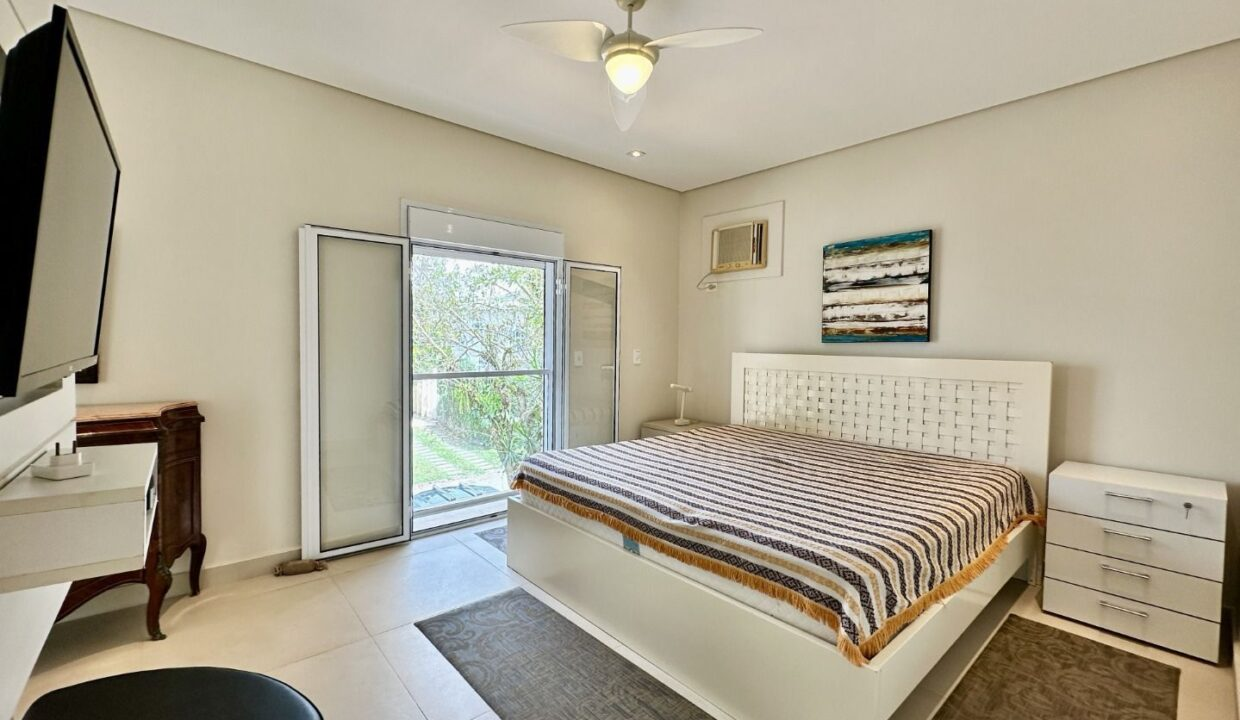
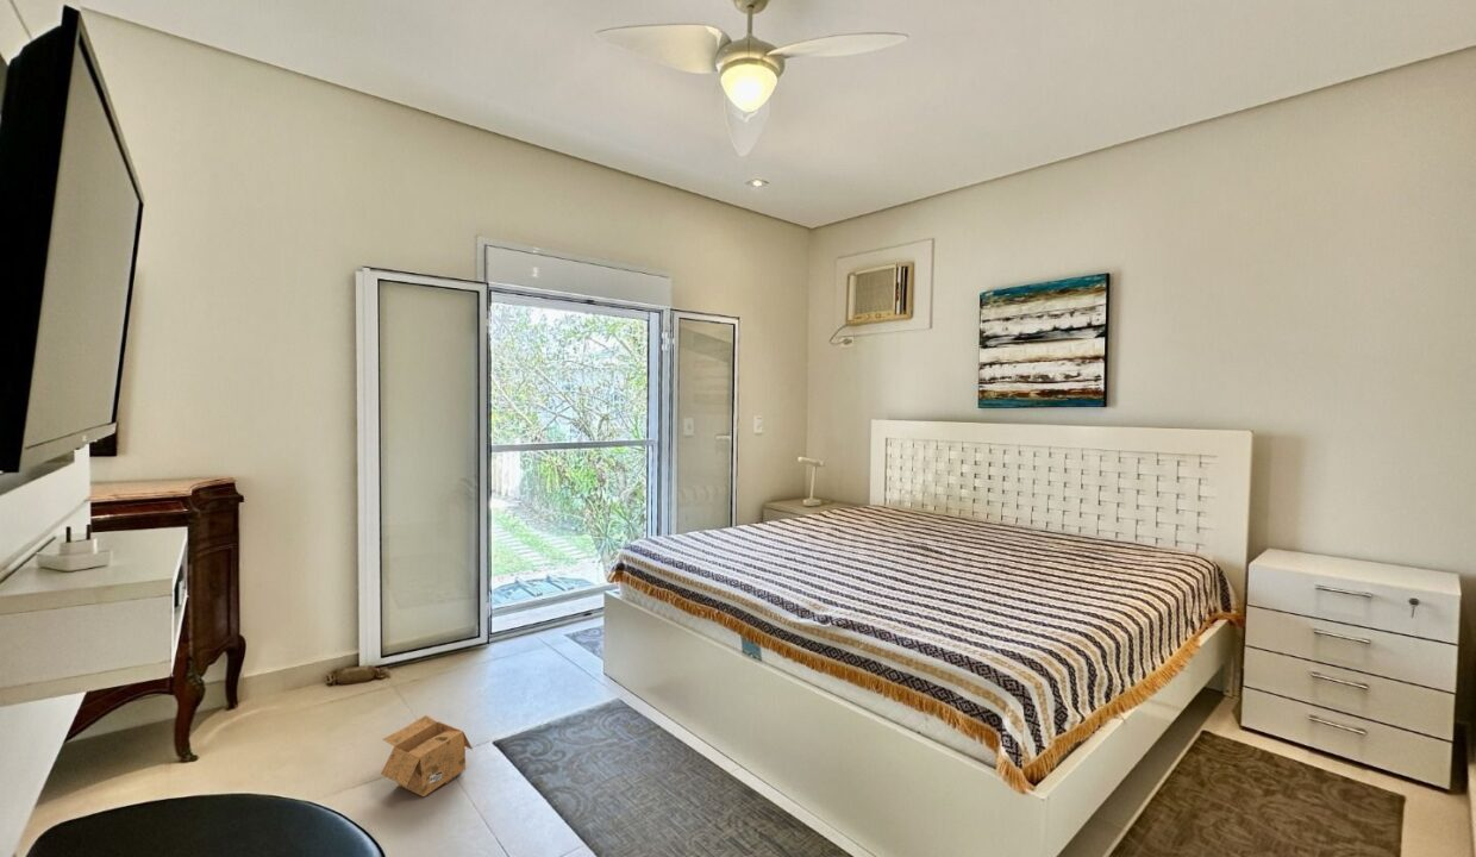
+ carton [380,714,474,797]
